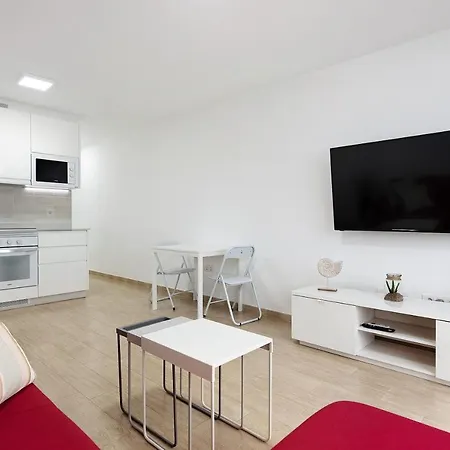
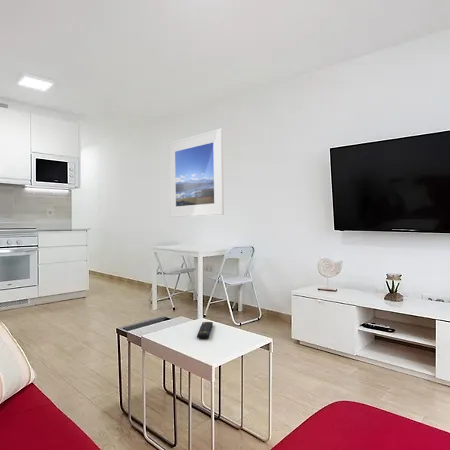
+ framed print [167,128,225,218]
+ remote control [196,321,214,340]
